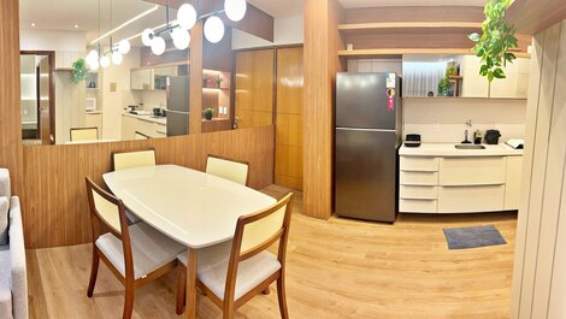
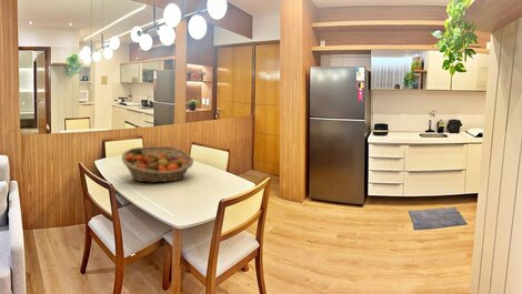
+ fruit basket [121,145,194,183]
